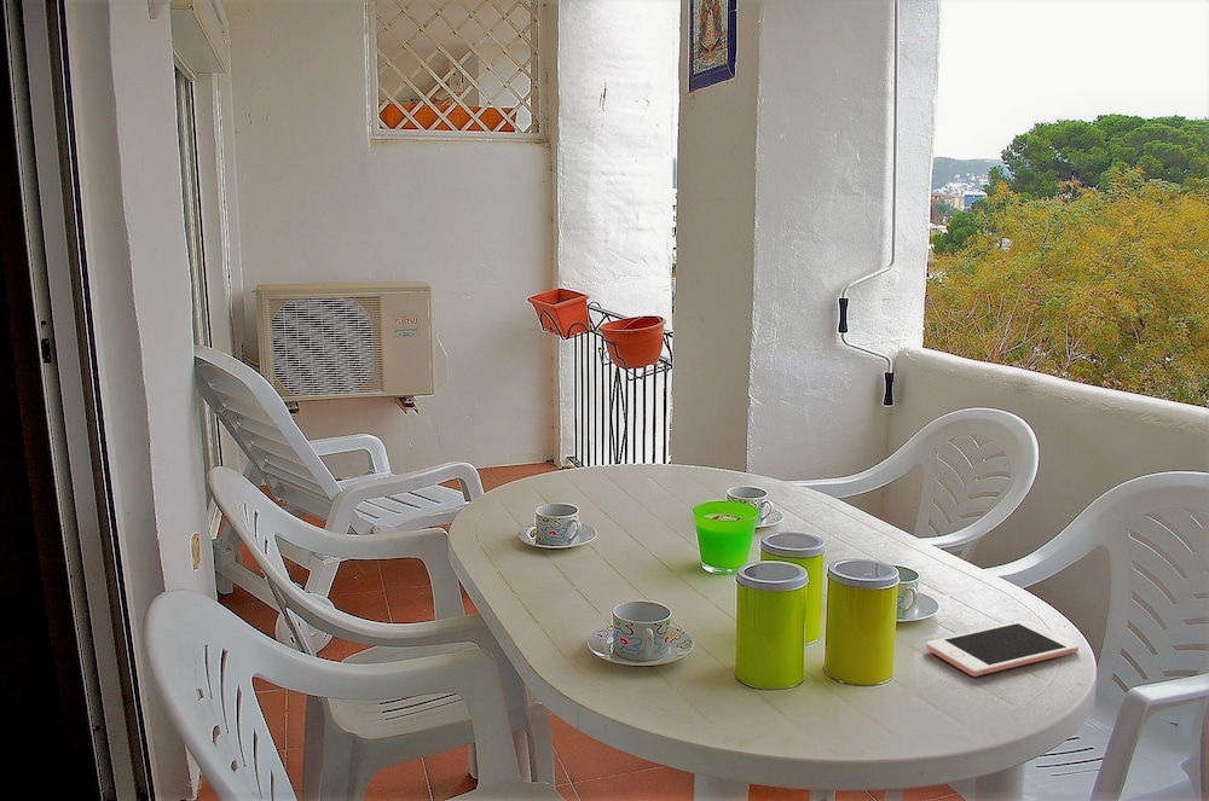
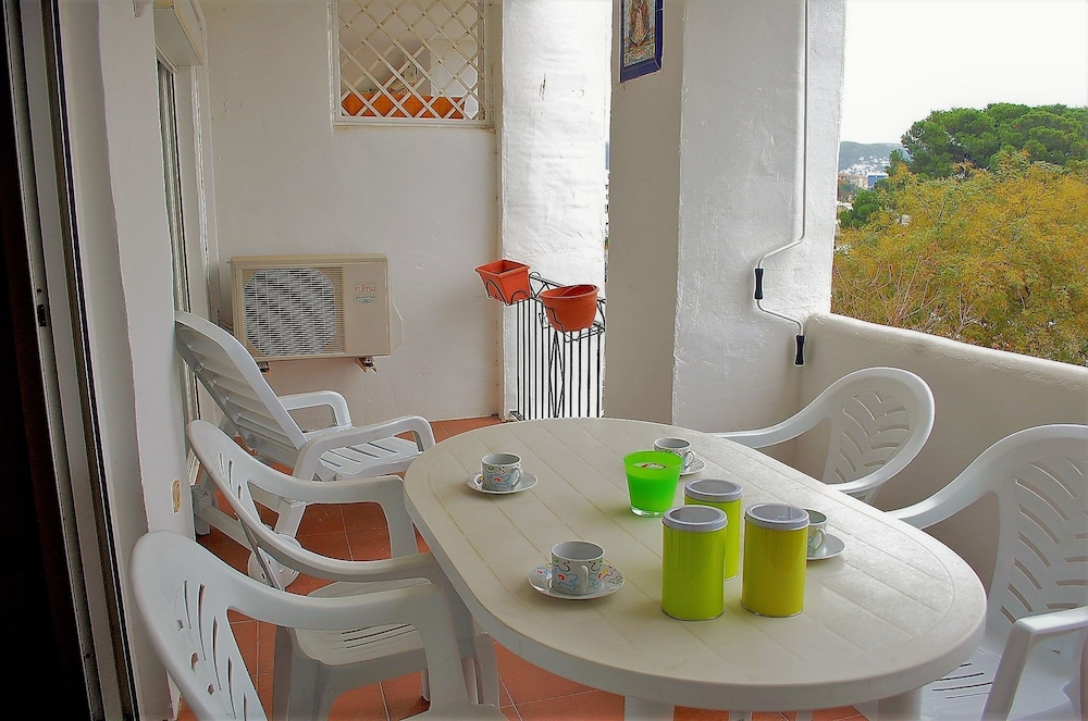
- cell phone [925,620,1080,678]
